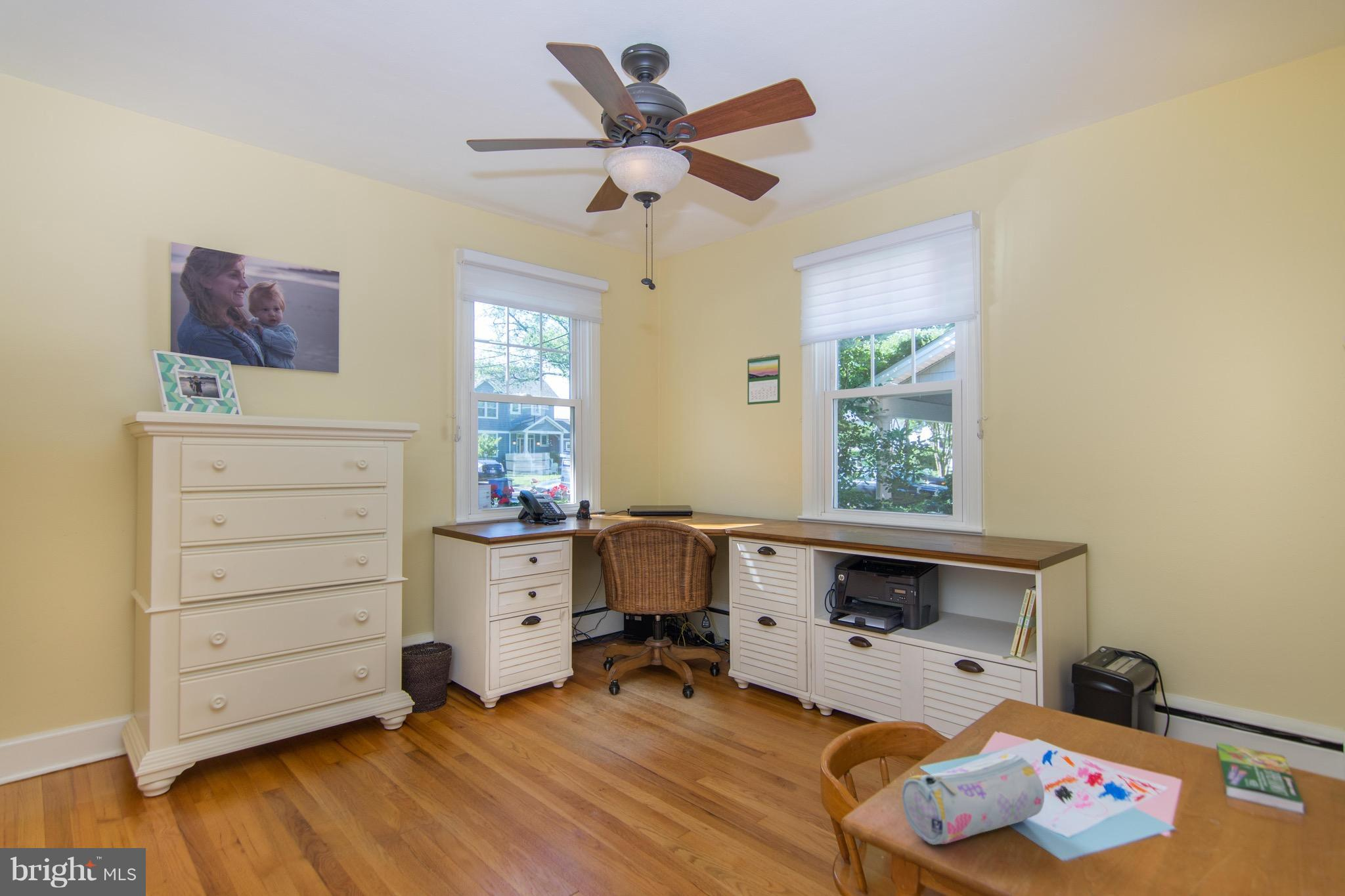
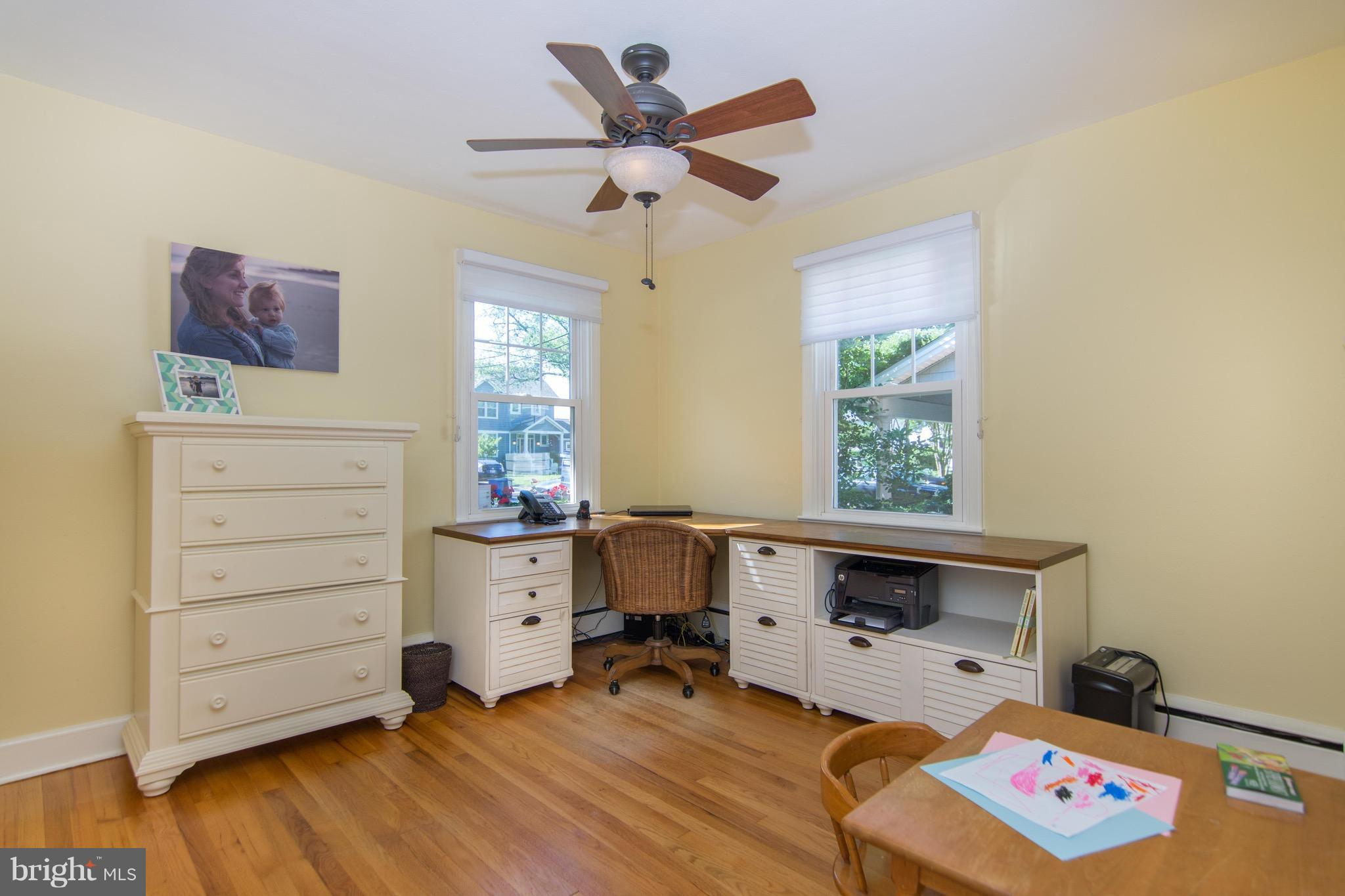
- calendar [747,354,781,406]
- pencil case [902,754,1045,845]
